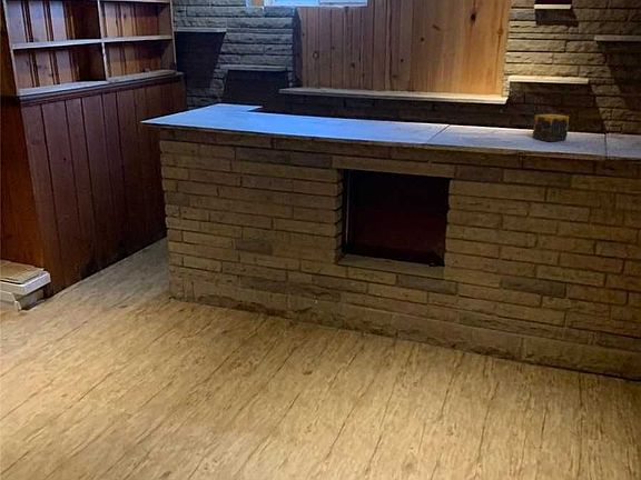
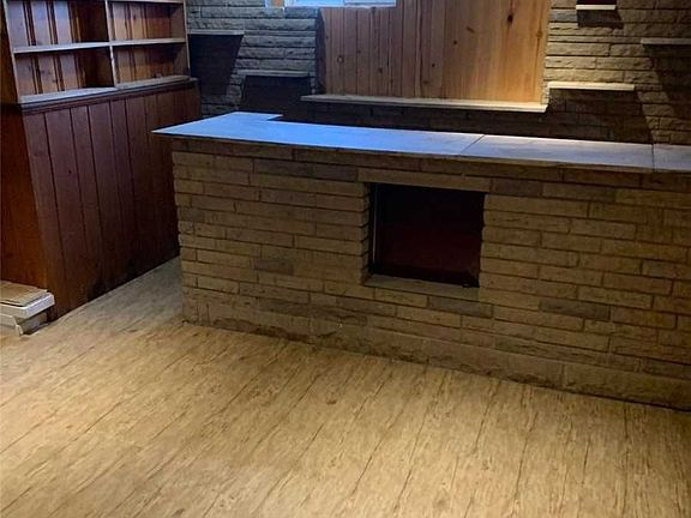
- candle [532,113,570,142]
